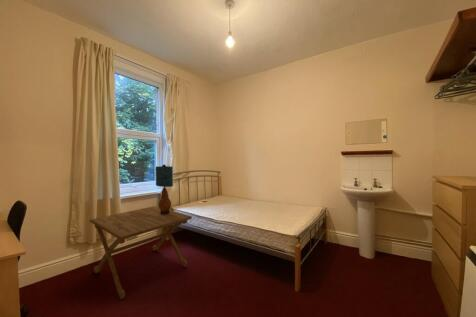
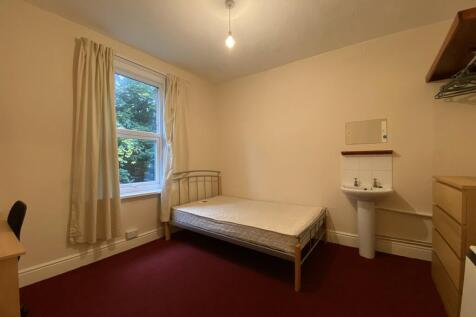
- side table [89,205,193,300]
- table lamp [155,164,174,214]
